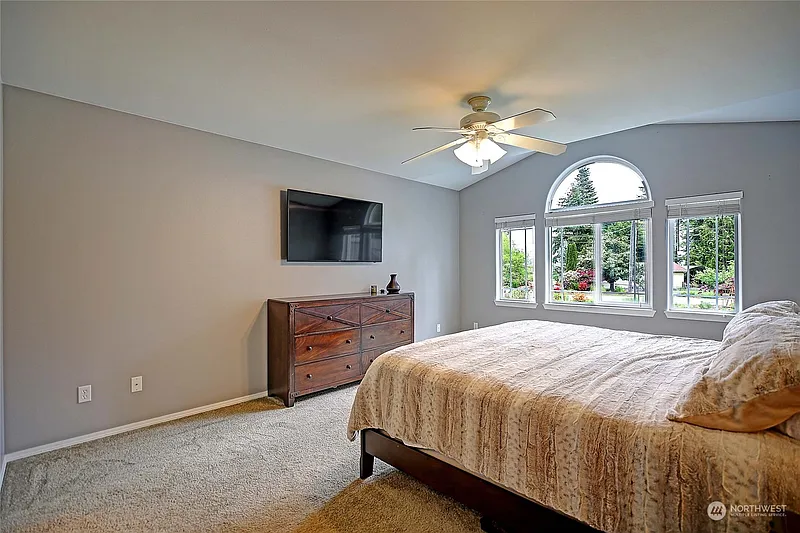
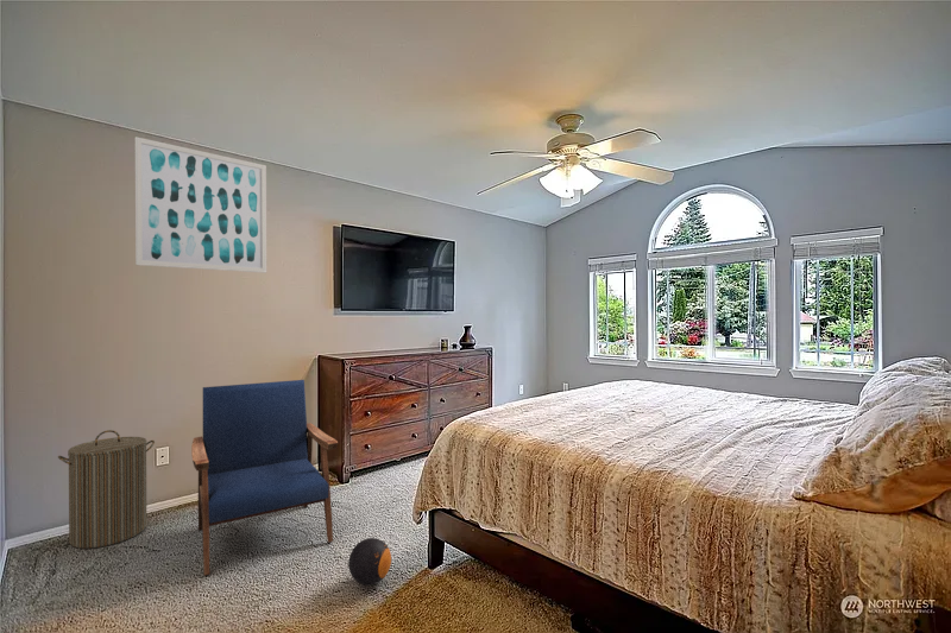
+ laundry hamper [57,429,156,550]
+ armchair [190,379,339,577]
+ decorative ball [347,537,392,587]
+ wall art [134,135,267,274]
